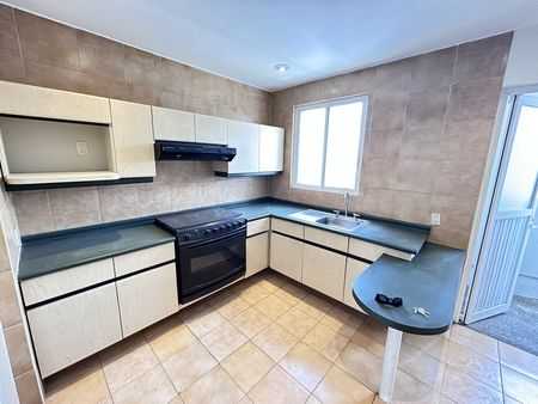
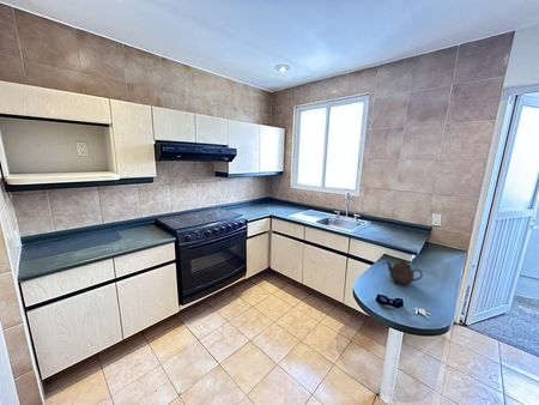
+ teapot [386,259,424,286]
